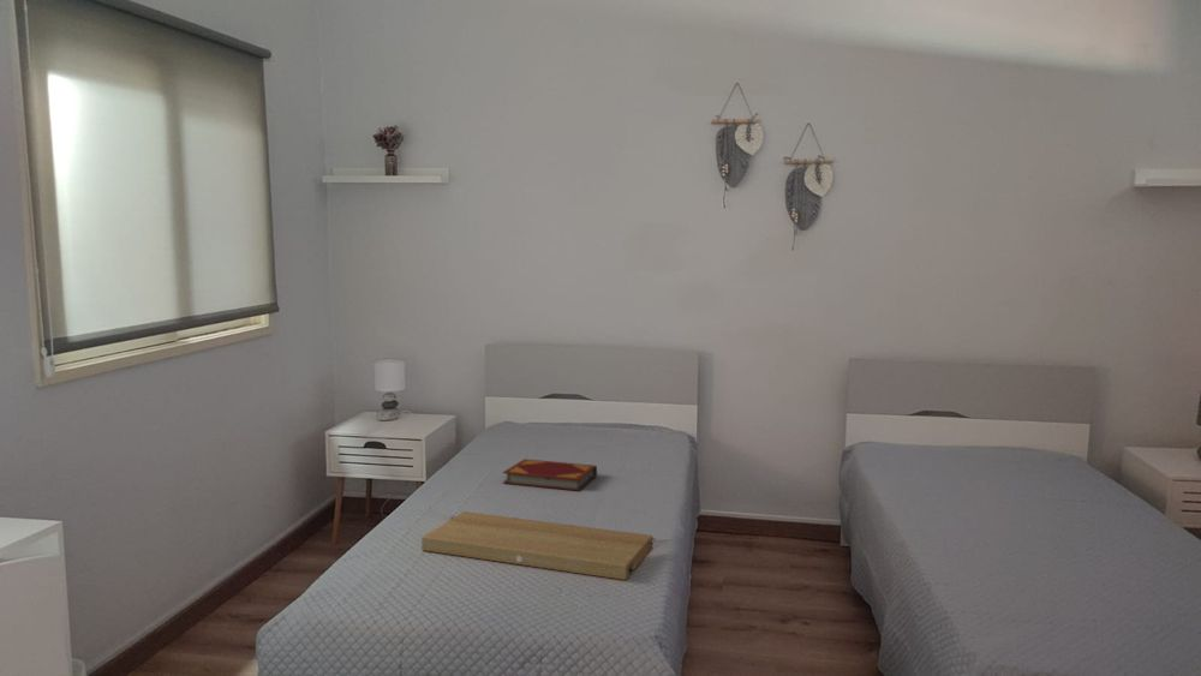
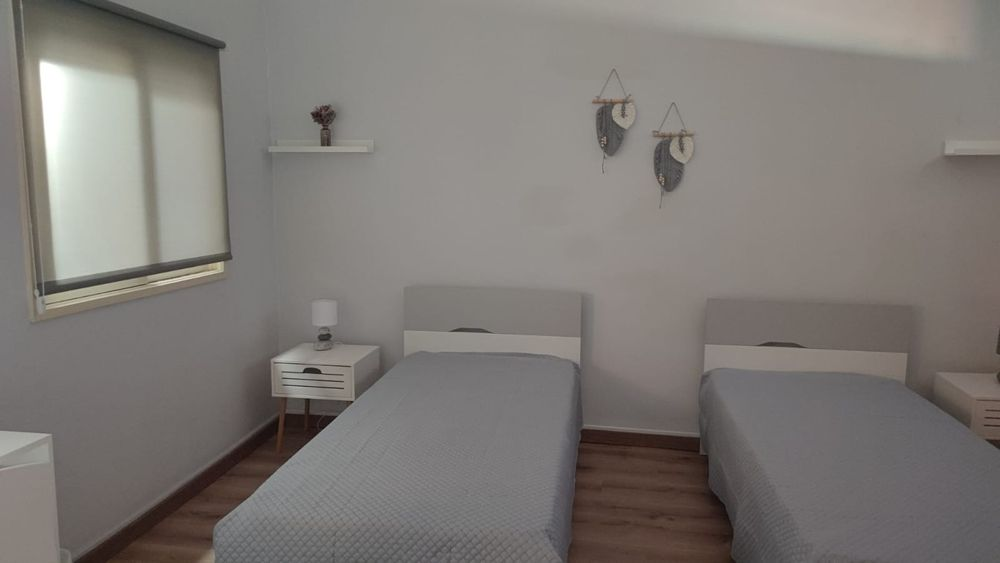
- tray [420,510,653,581]
- hardback book [502,457,598,492]
